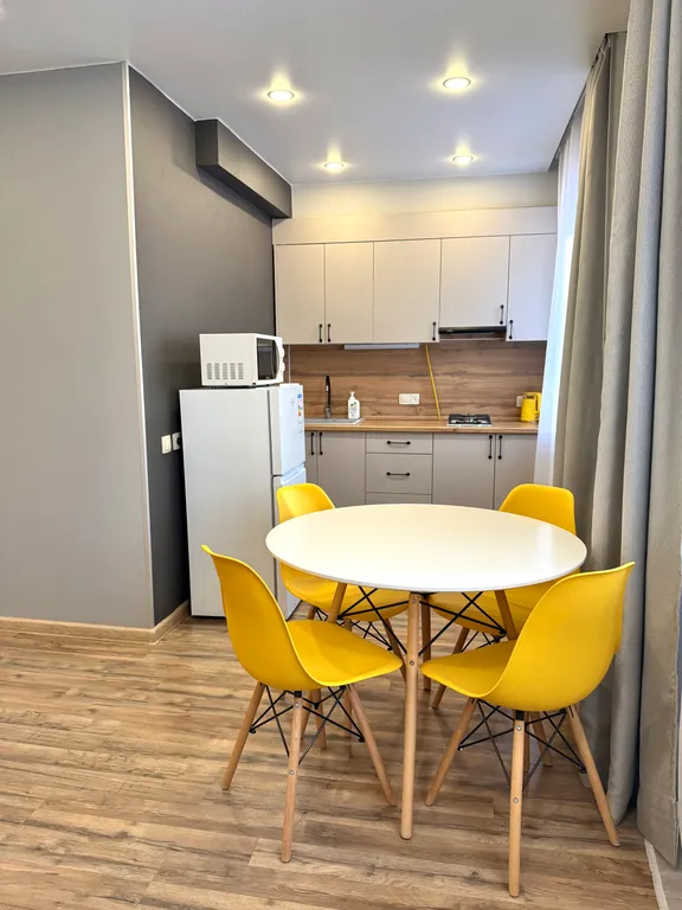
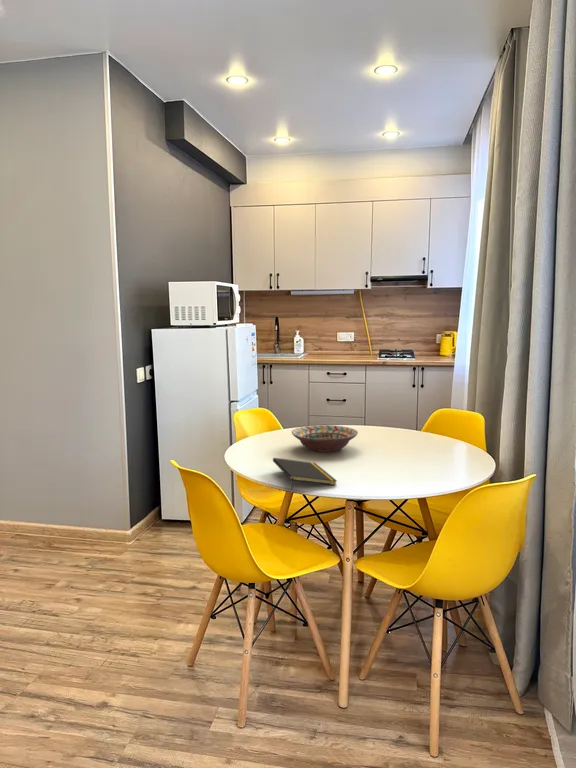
+ decorative bowl [291,424,359,453]
+ notepad [272,457,338,491]
